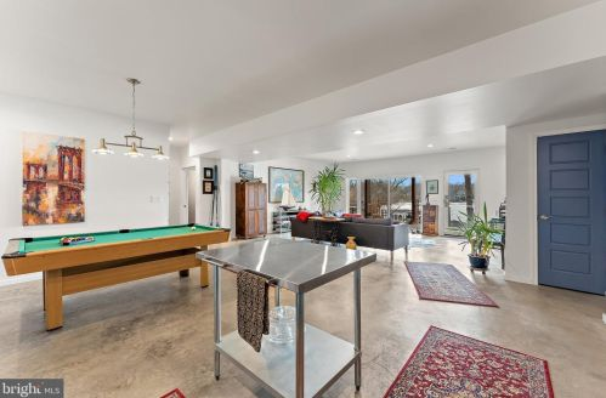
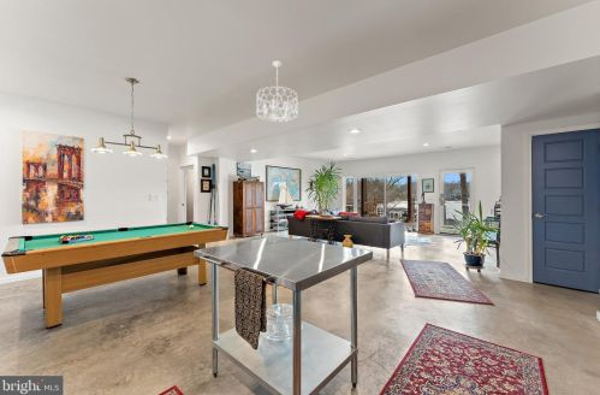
+ chandelier [256,60,298,123]
